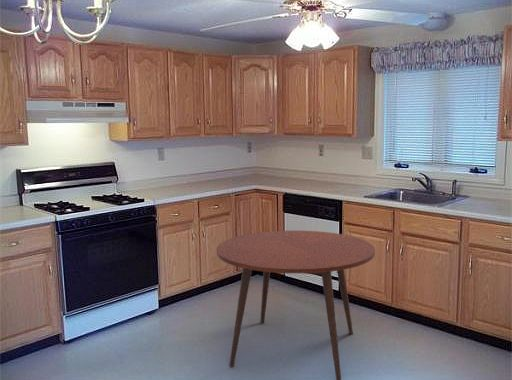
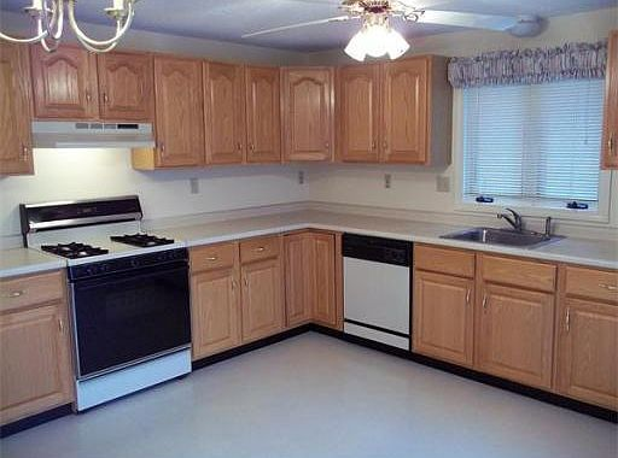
- dining table [216,230,376,380]
